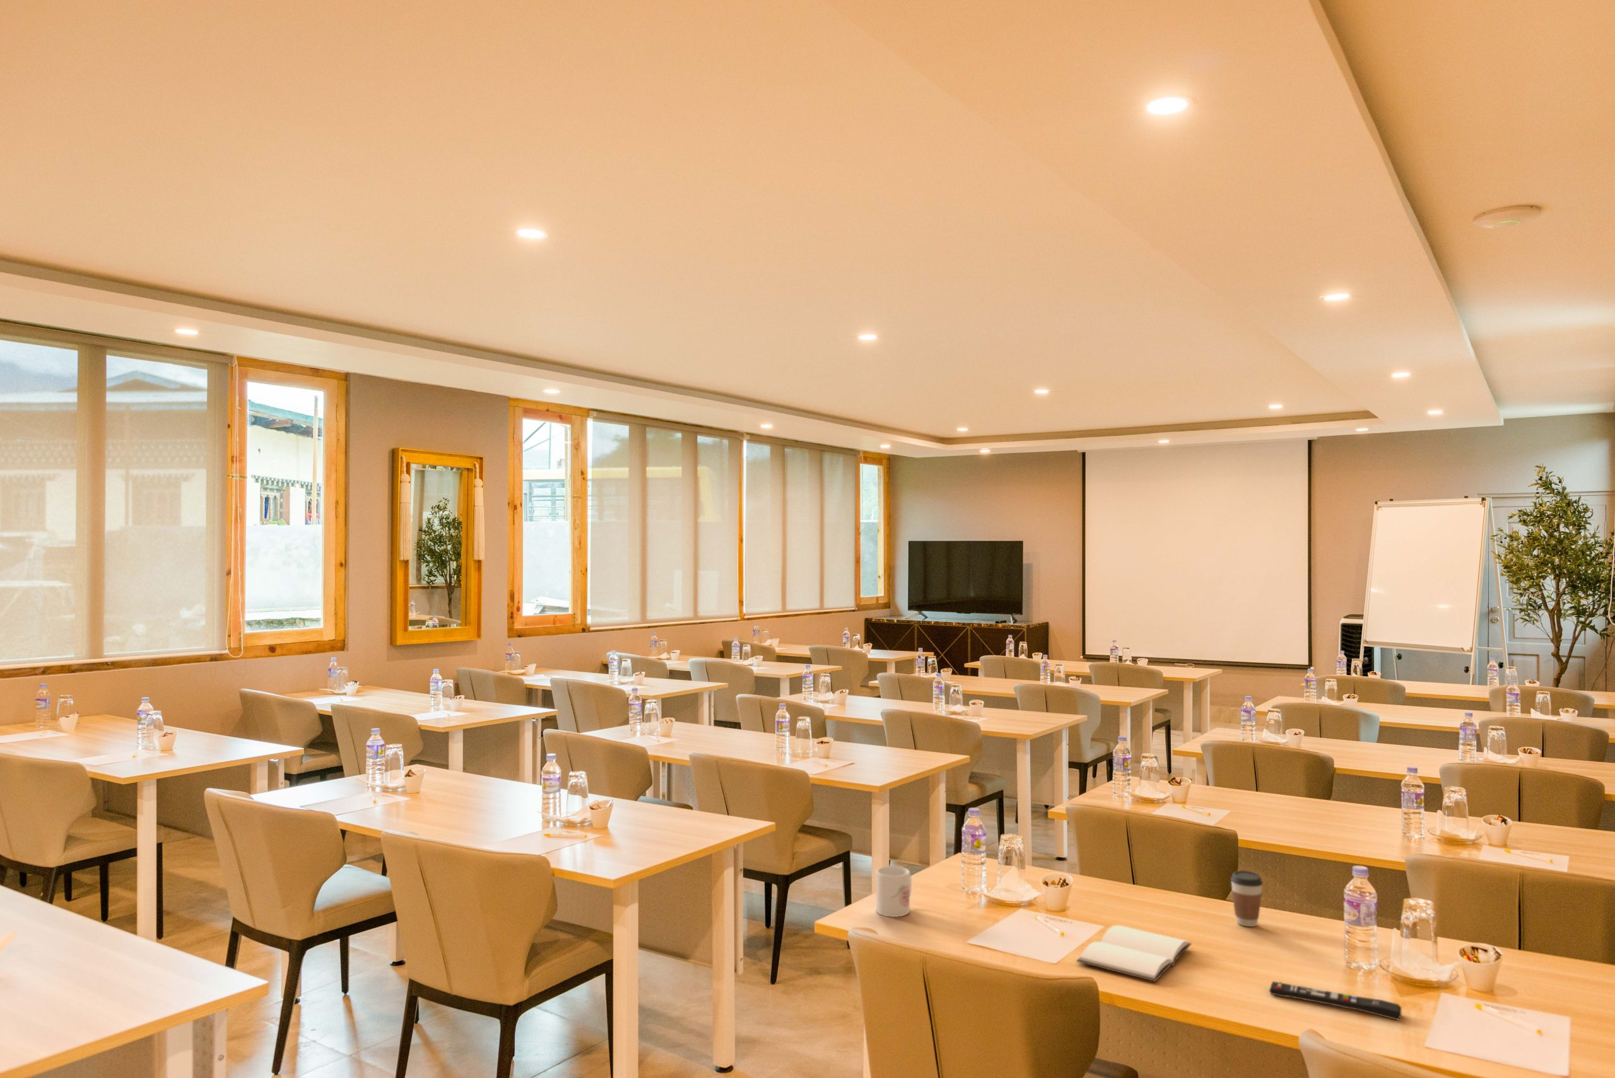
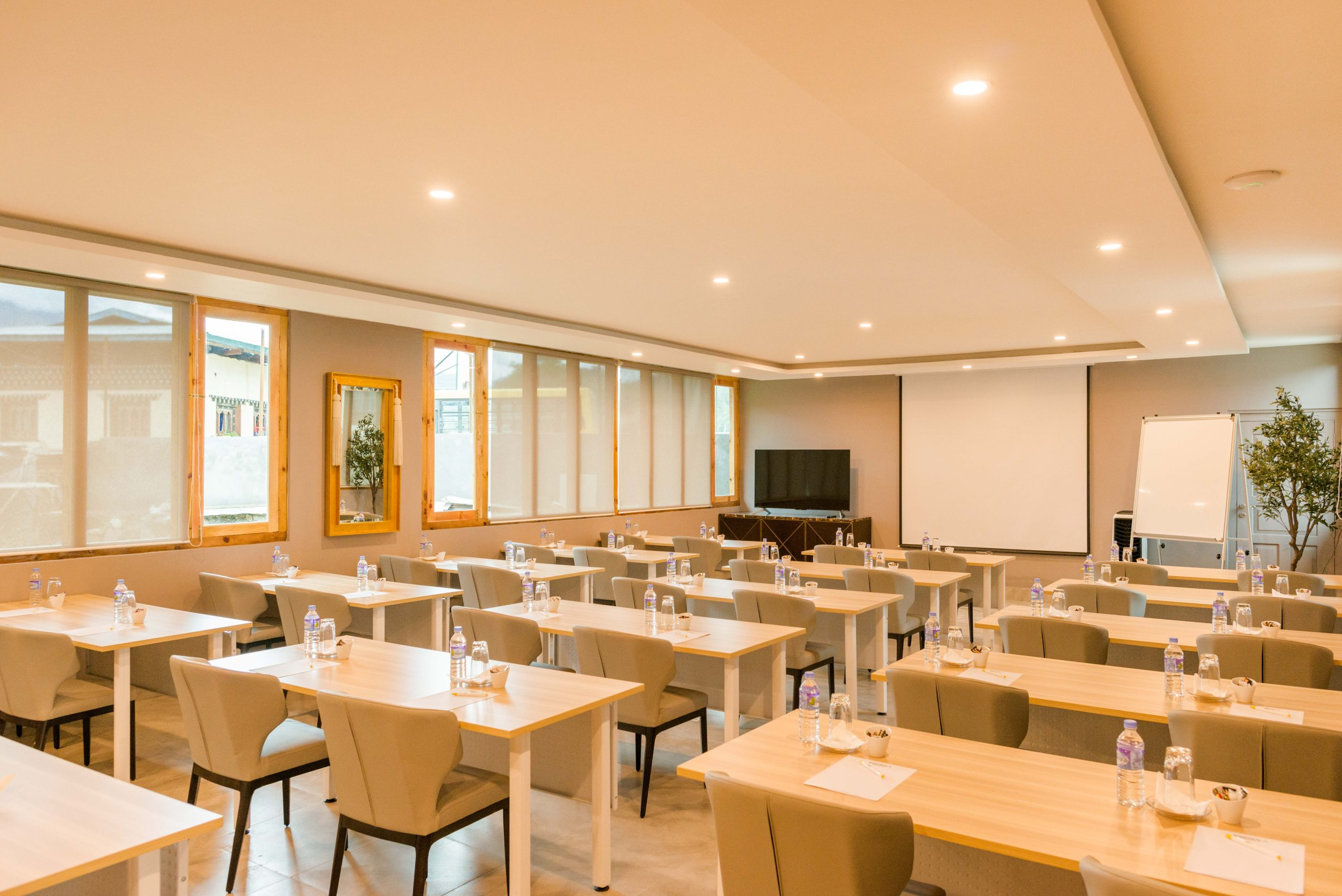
- remote control [1268,981,1402,1021]
- book [1076,925,1193,982]
- coffee cup [1230,870,1264,928]
- mug [876,865,912,918]
